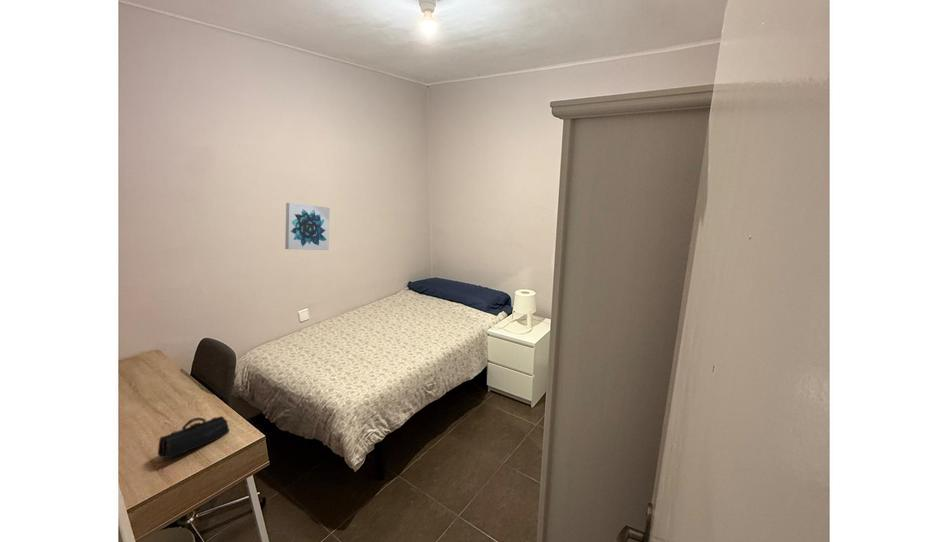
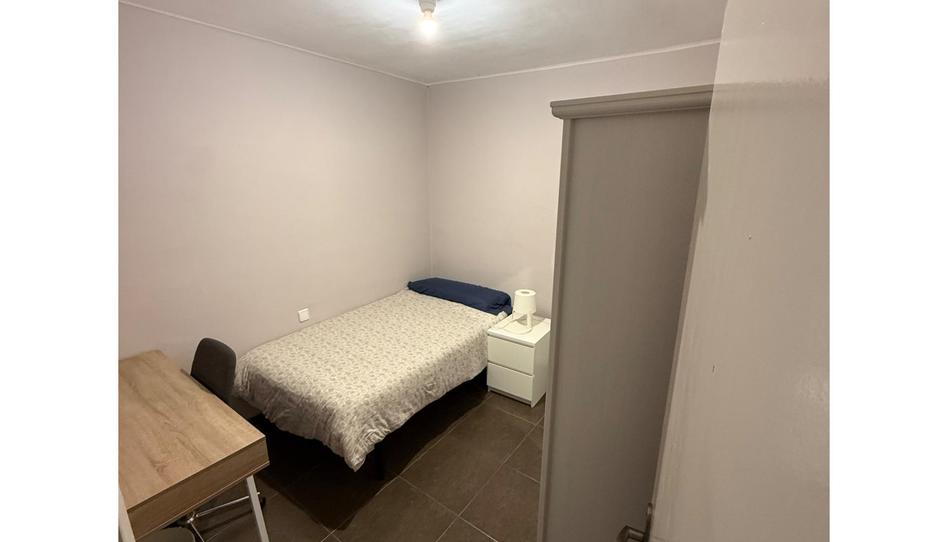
- pencil case [157,415,230,459]
- wall art [284,202,331,251]
